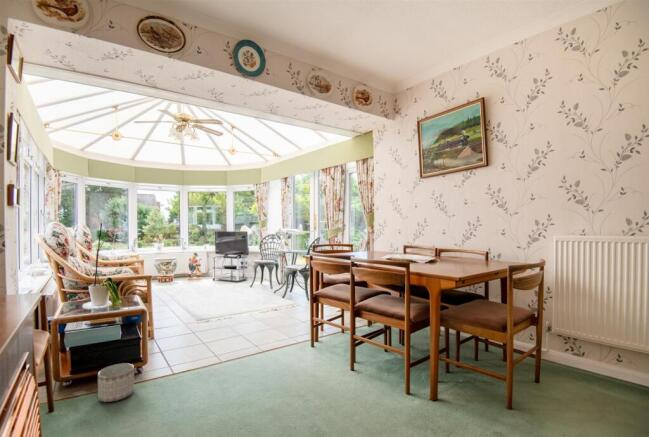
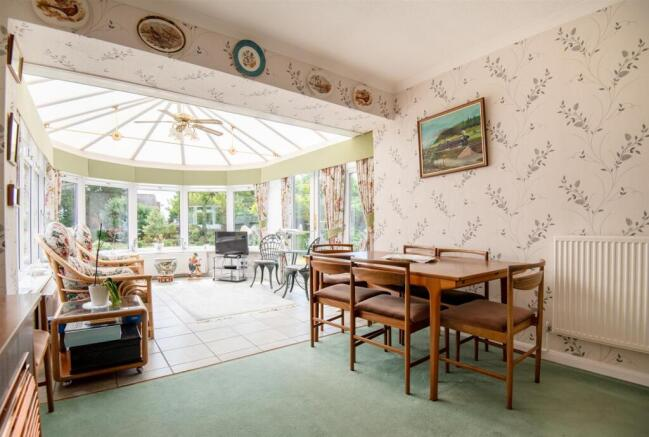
- planter [97,362,135,403]
